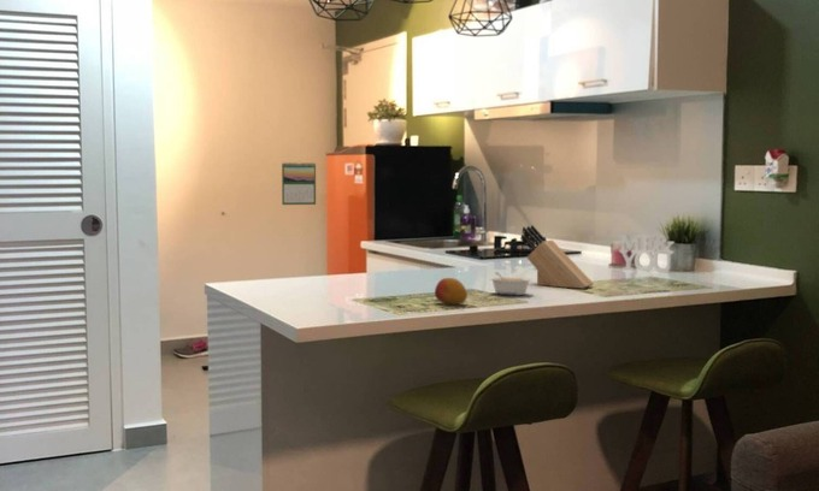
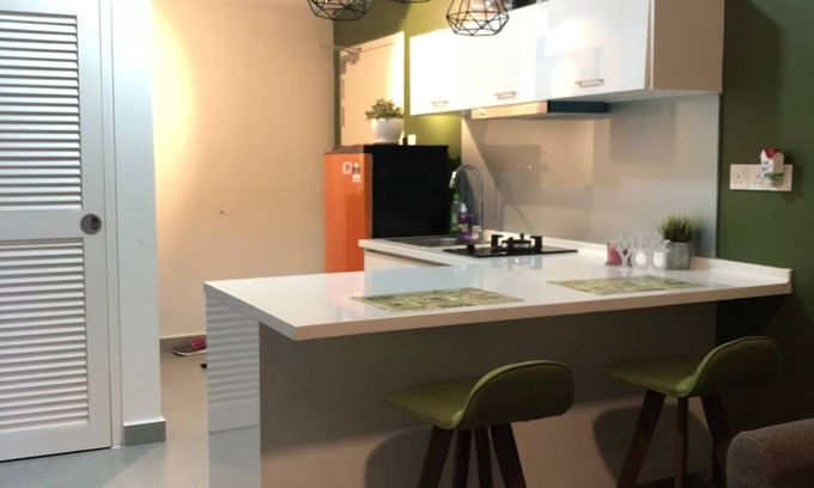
- fruit [434,277,469,306]
- legume [488,271,534,296]
- knife block [519,224,595,290]
- calendar [281,160,317,206]
